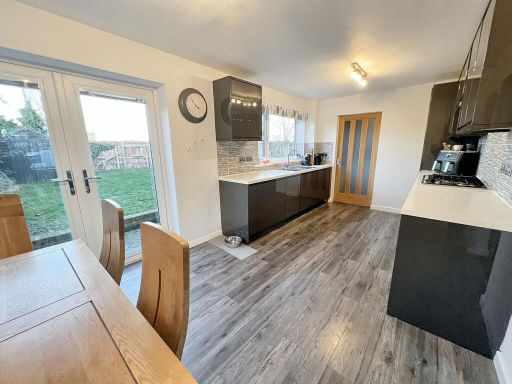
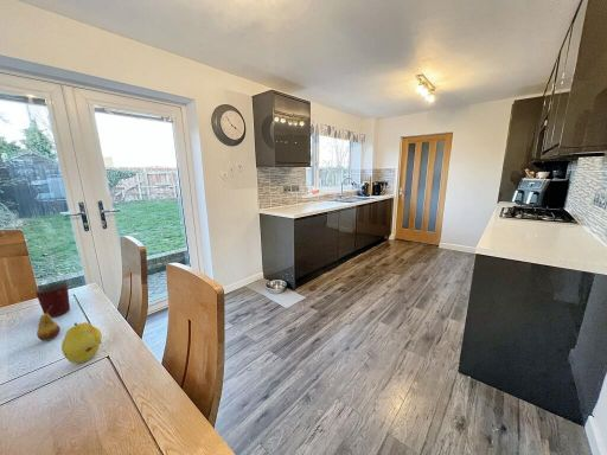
+ mug [34,282,71,319]
+ fruit [36,305,62,341]
+ fruit [60,321,103,364]
